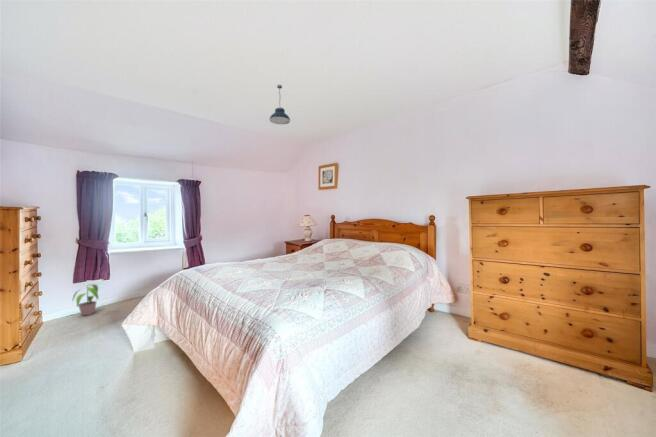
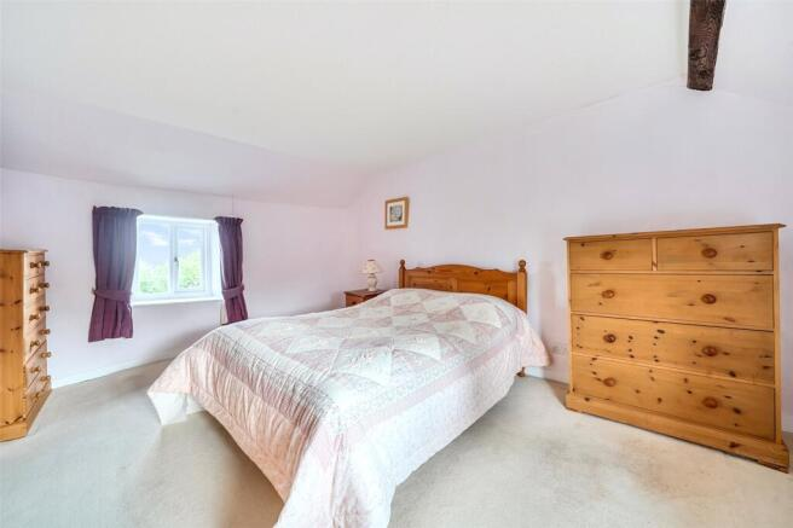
- pendant light [269,84,291,125]
- potted plant [71,283,99,316]
